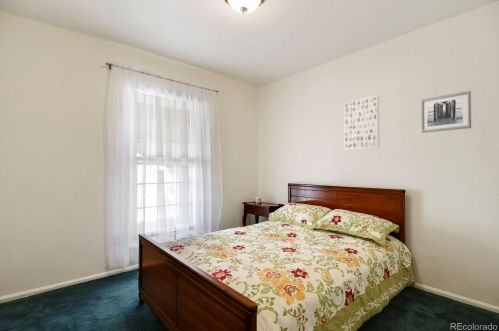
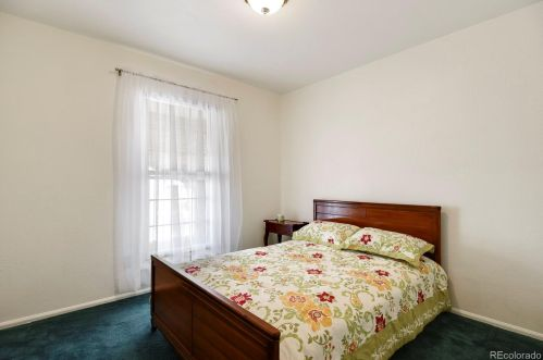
- wall art [343,94,380,152]
- wall art [419,90,472,134]
